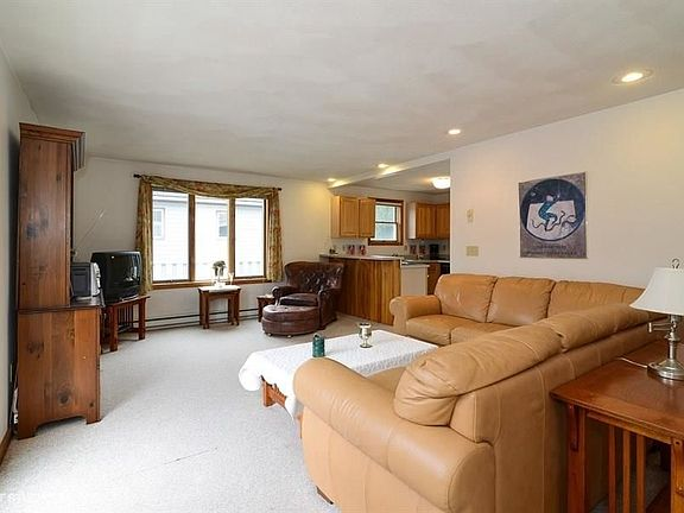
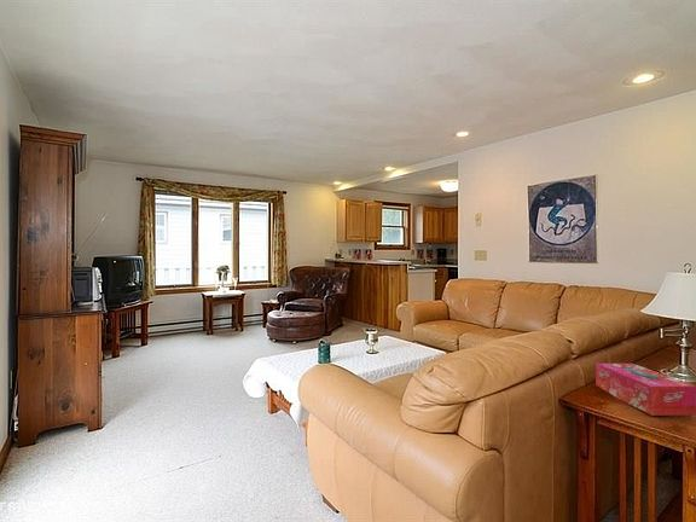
+ tissue box [594,362,696,417]
